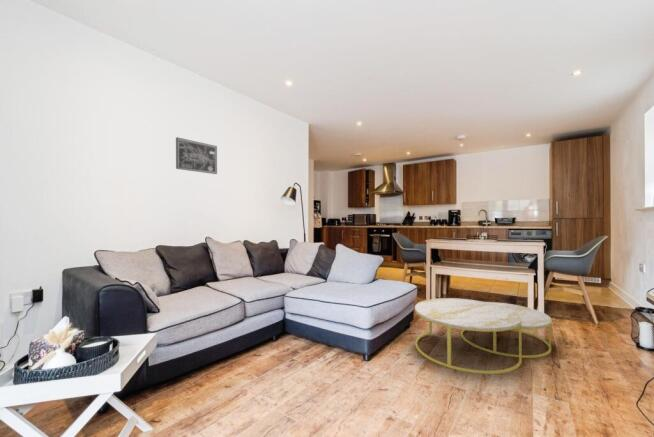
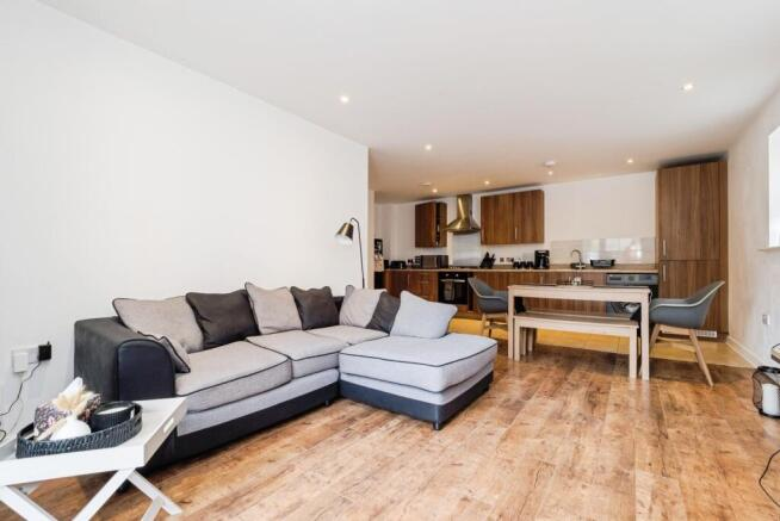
- coffee table [414,297,553,375]
- wall art [175,136,218,175]
